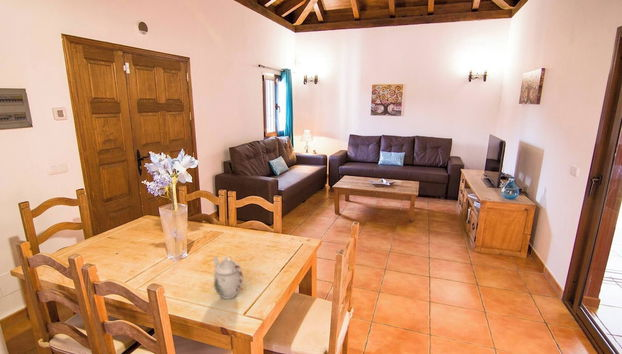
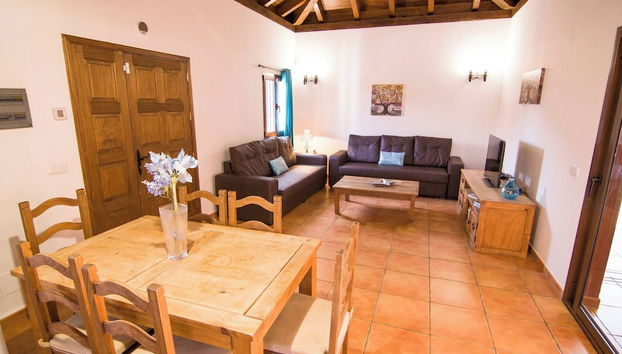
- teapot [212,255,244,300]
